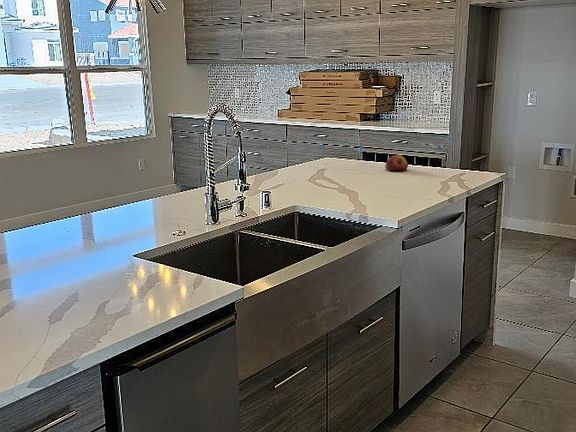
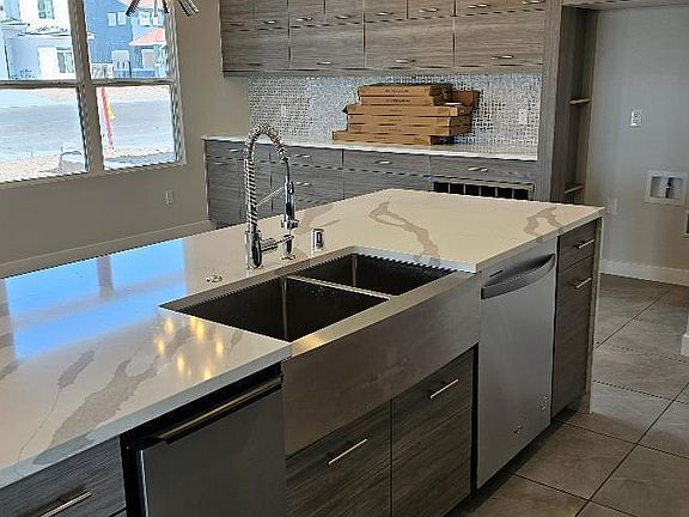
- apple [384,154,409,172]
